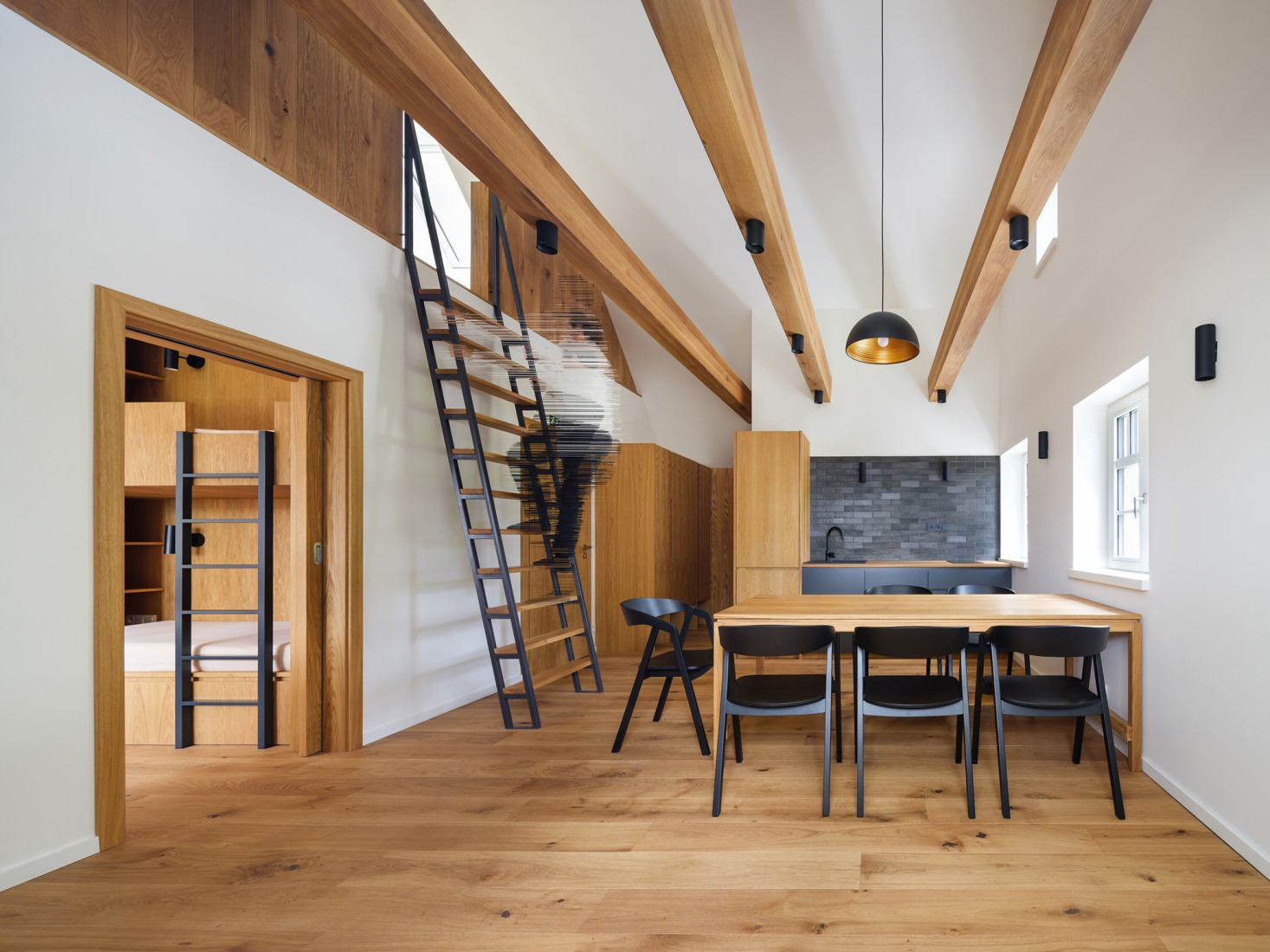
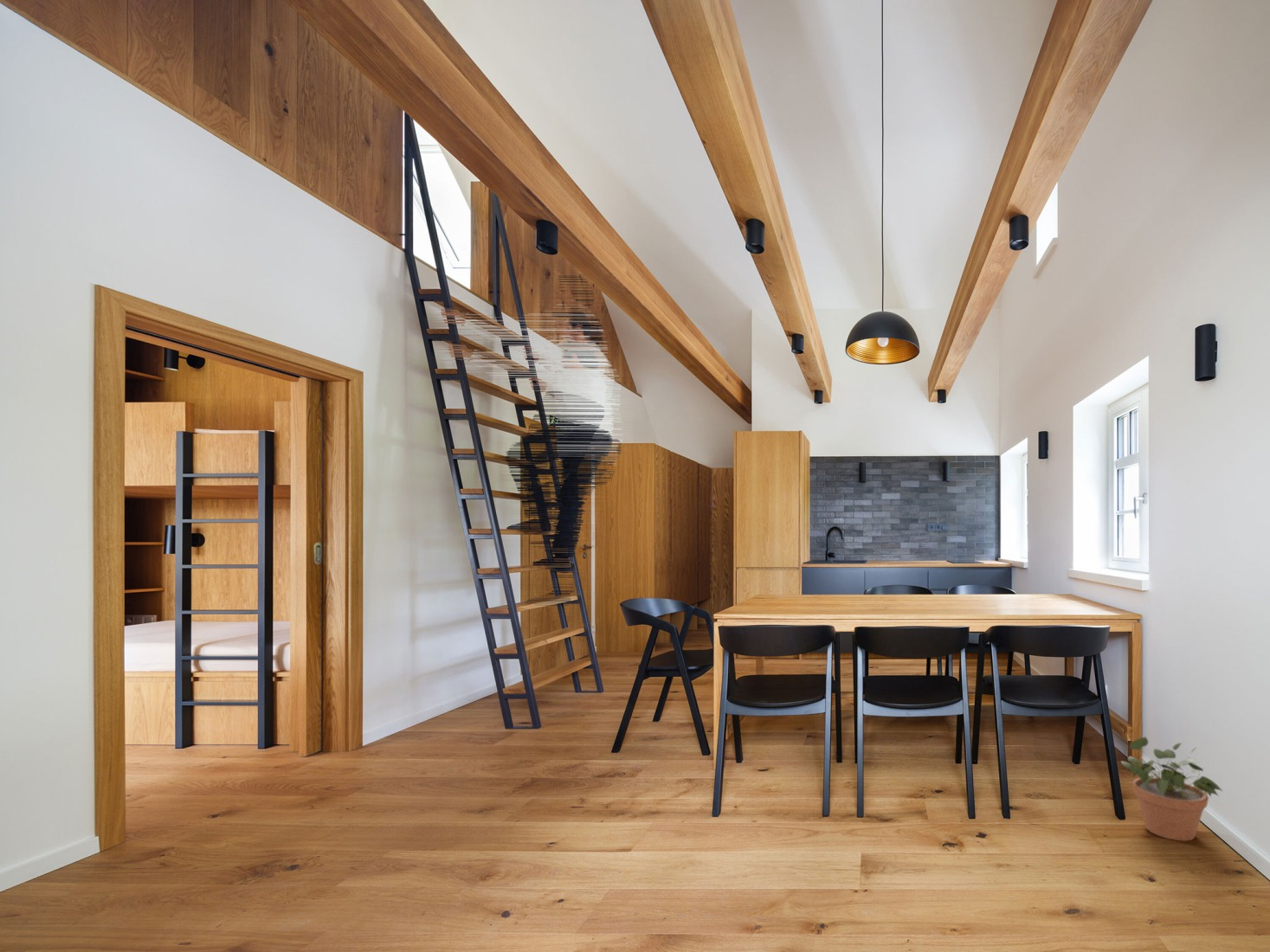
+ potted plant [1120,736,1224,842]
